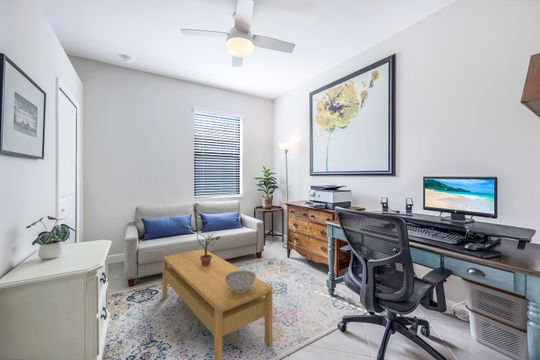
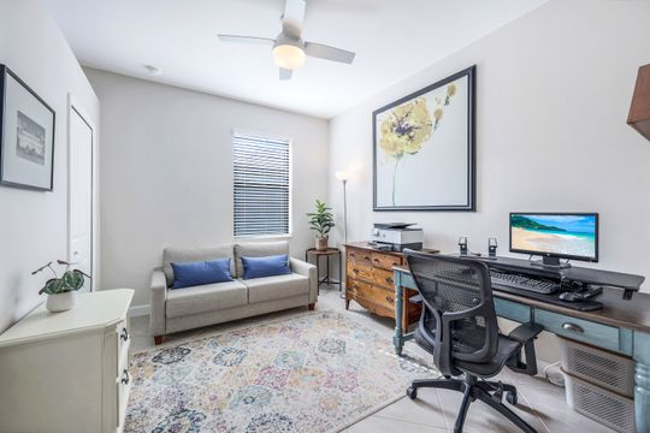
- potted plant [180,225,221,266]
- coffee table [162,248,274,360]
- decorative bowl [224,269,257,293]
